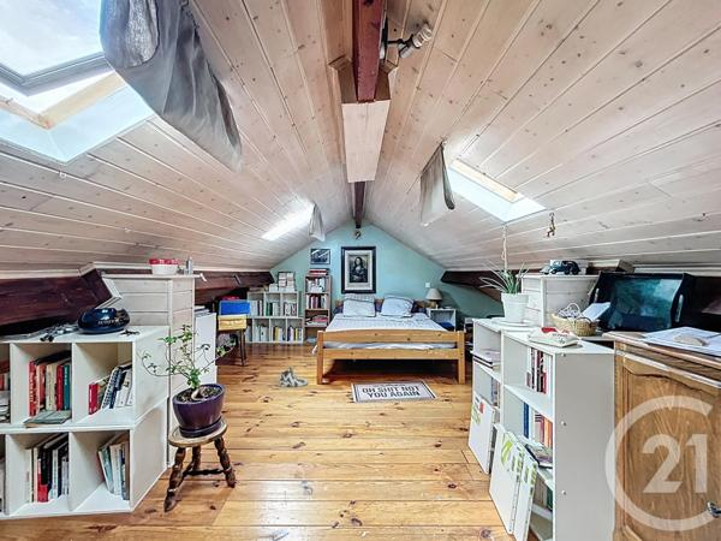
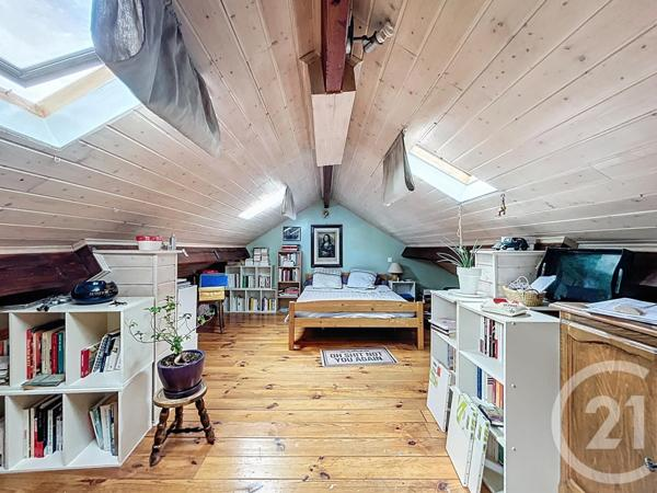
- sneaker [279,365,309,388]
